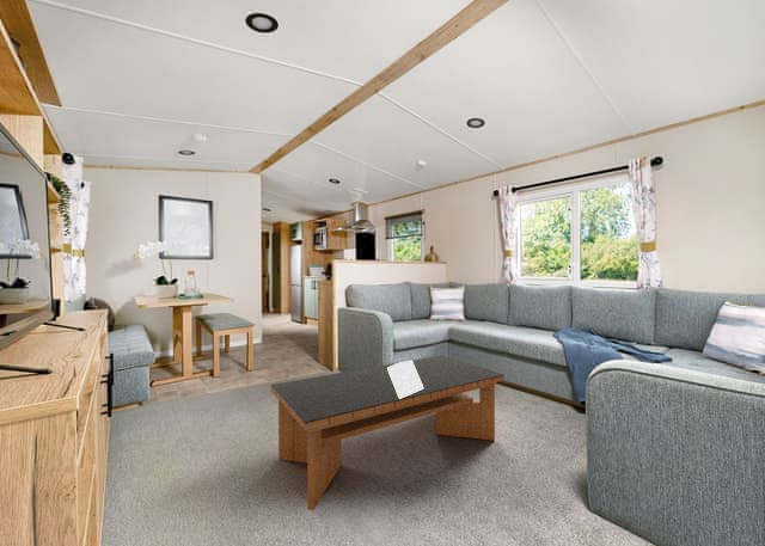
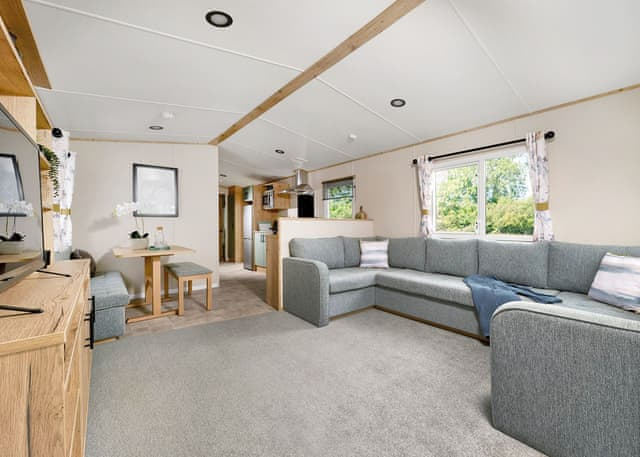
- coffee table [269,354,506,511]
